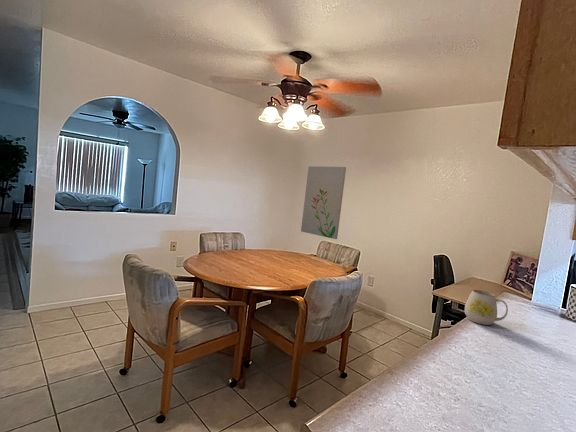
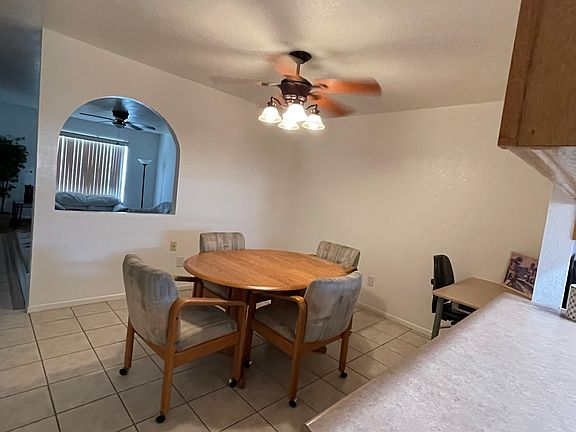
- wall art [300,165,347,240]
- mug [464,289,509,326]
